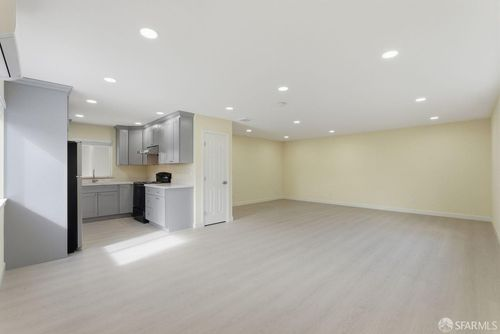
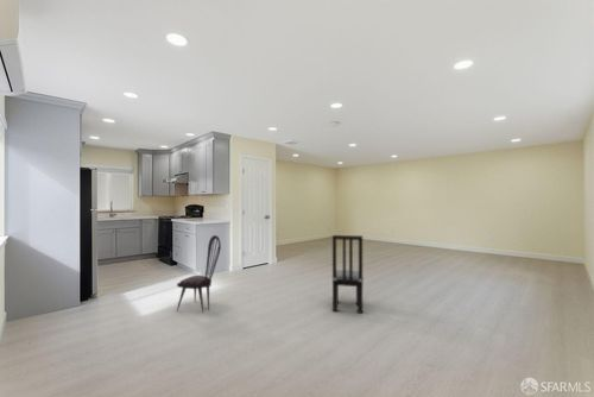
+ dining chair [176,234,222,313]
+ dining chair [331,234,365,315]
